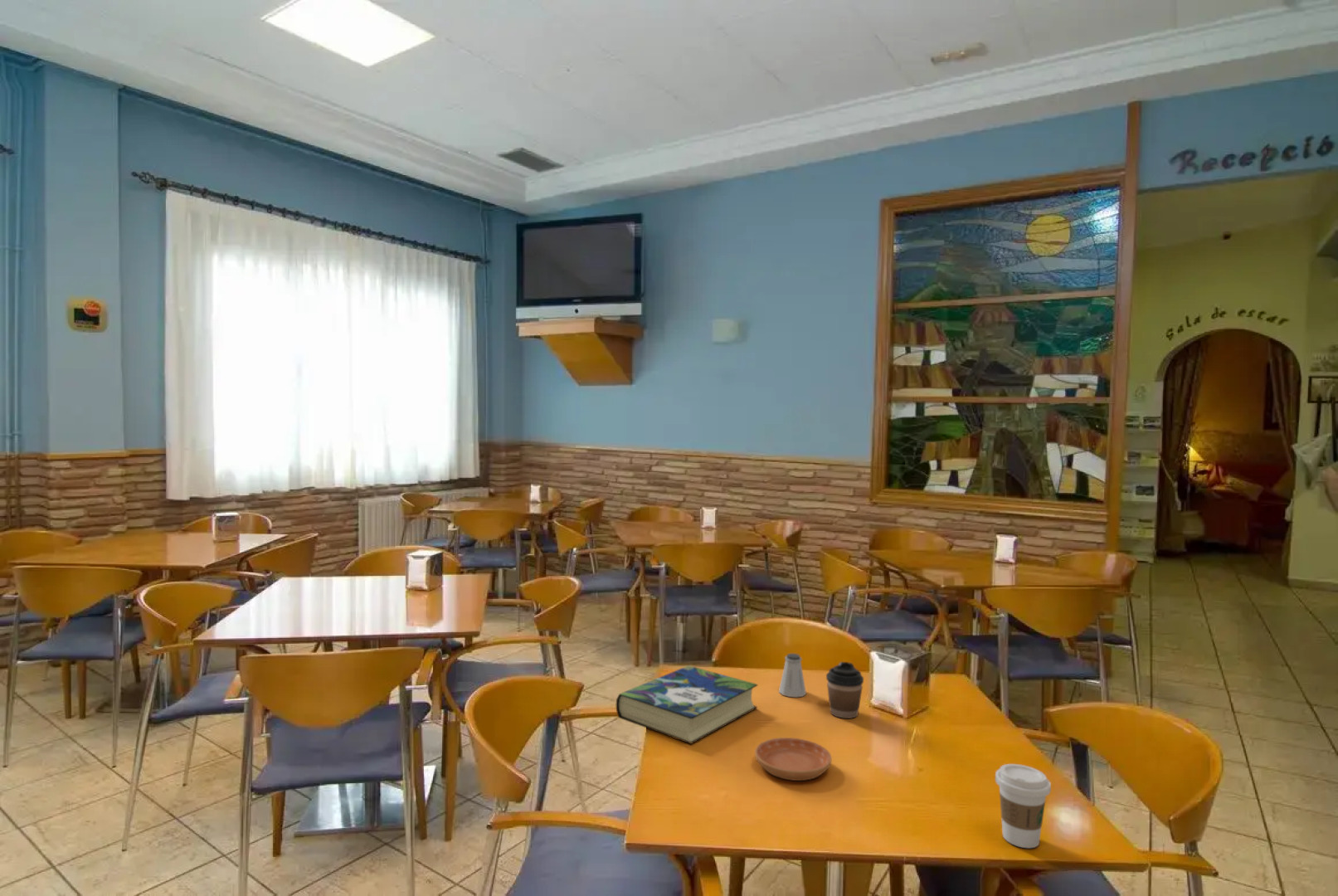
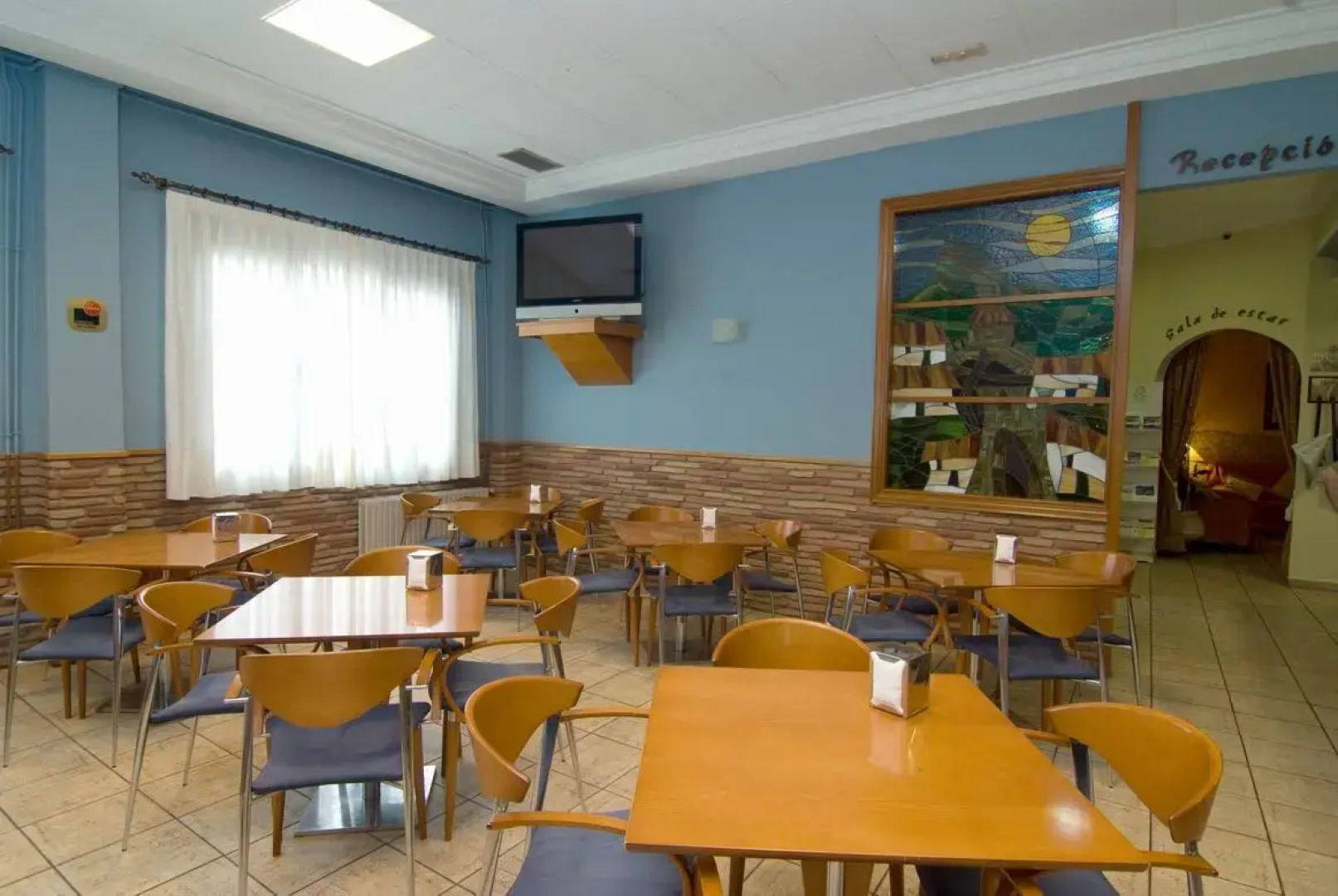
- saltshaker [778,653,807,698]
- book [615,665,758,745]
- coffee cup [825,661,864,719]
- coffee cup [995,763,1052,849]
- saucer [754,737,833,782]
